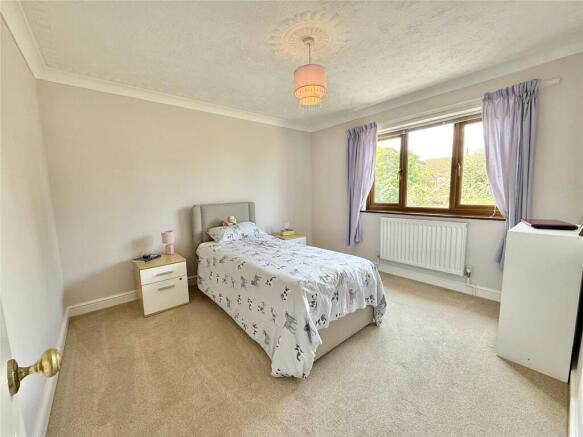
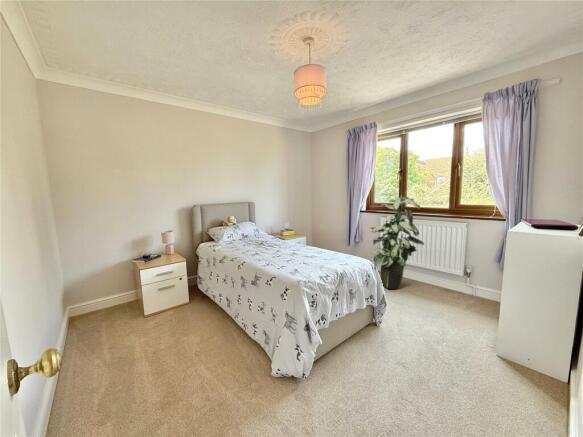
+ indoor plant [369,192,425,290]
